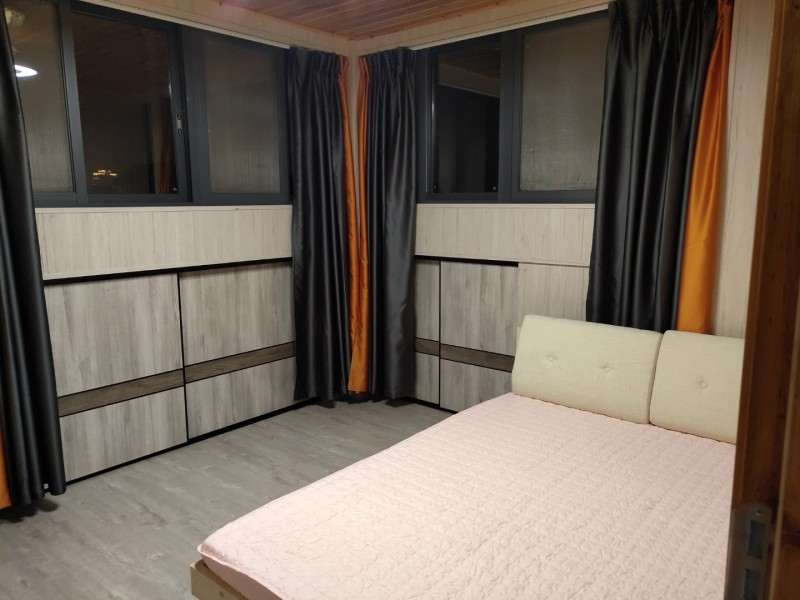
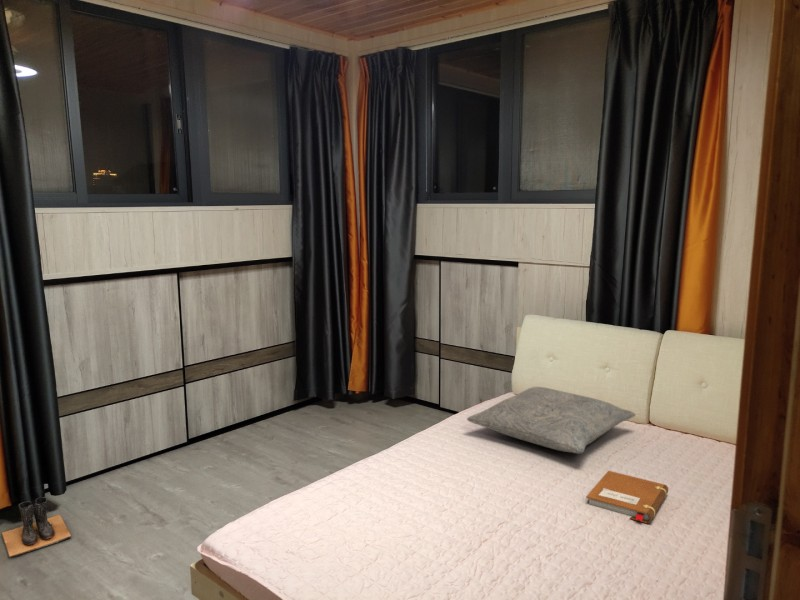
+ boots [1,496,72,558]
+ pillow [466,386,636,454]
+ notebook [585,470,669,524]
